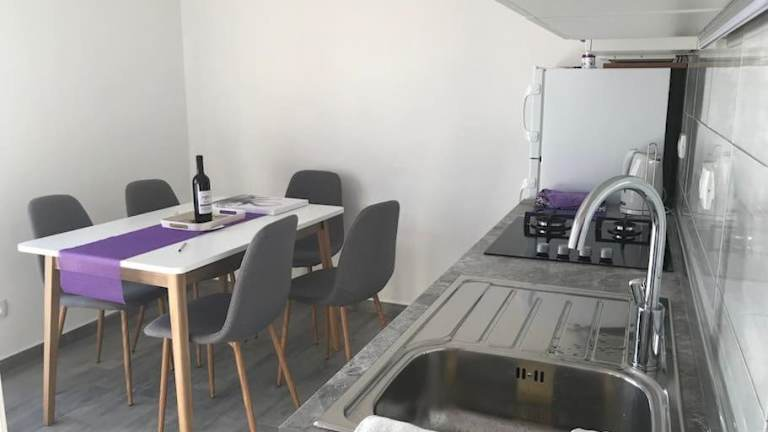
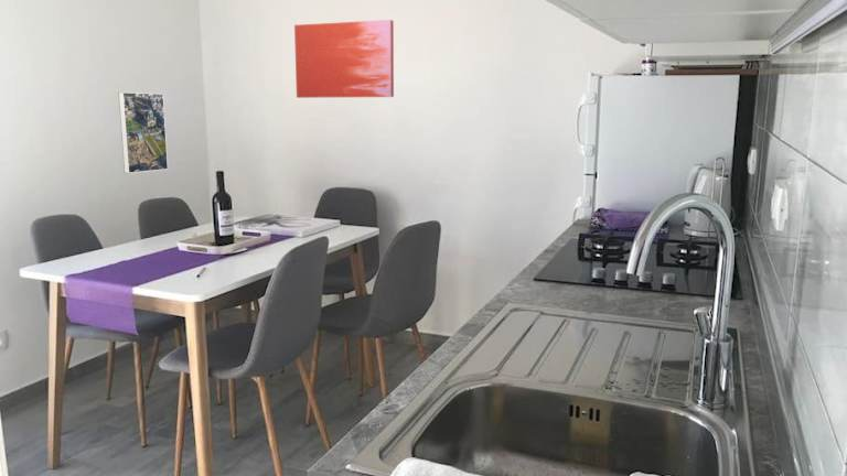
+ wall art [293,19,395,99]
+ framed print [117,91,169,174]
